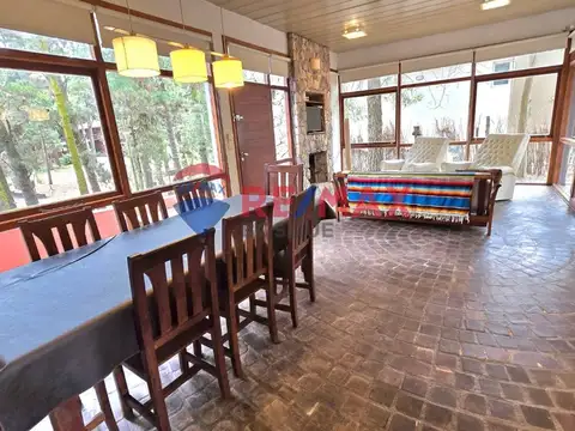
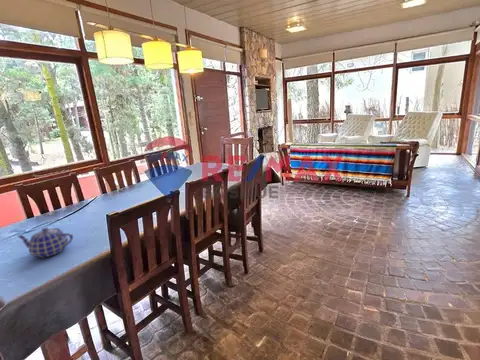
+ teapot [16,226,74,258]
